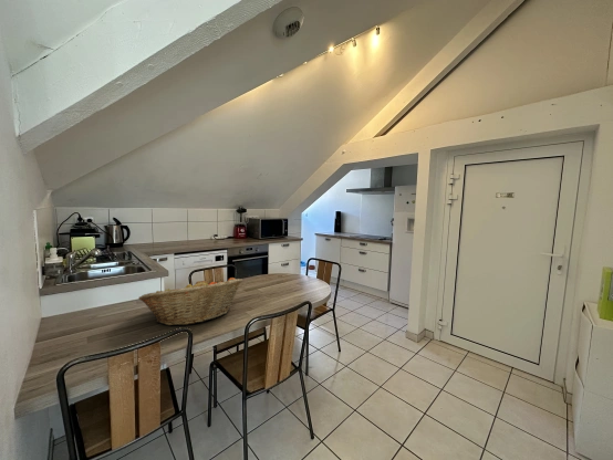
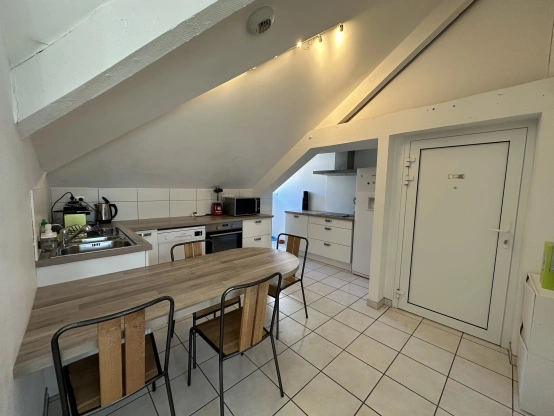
- fruit basket [137,276,243,326]
